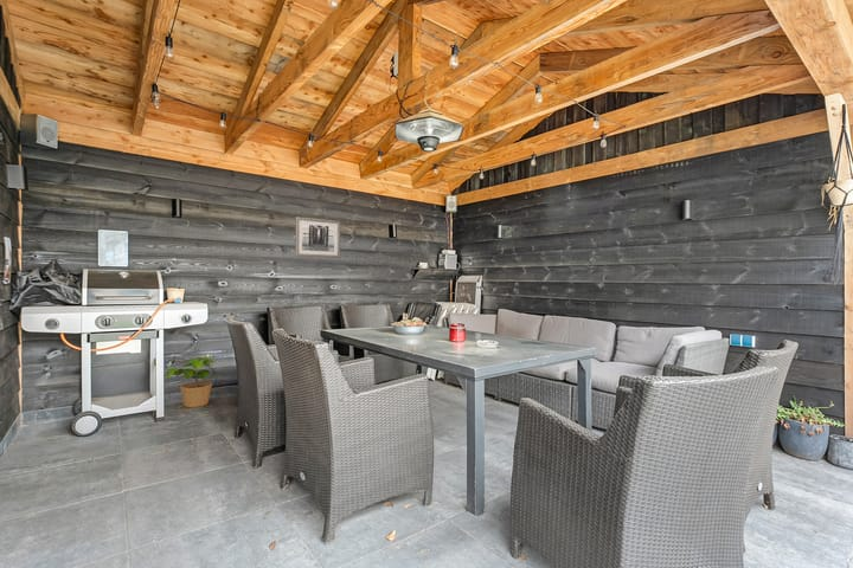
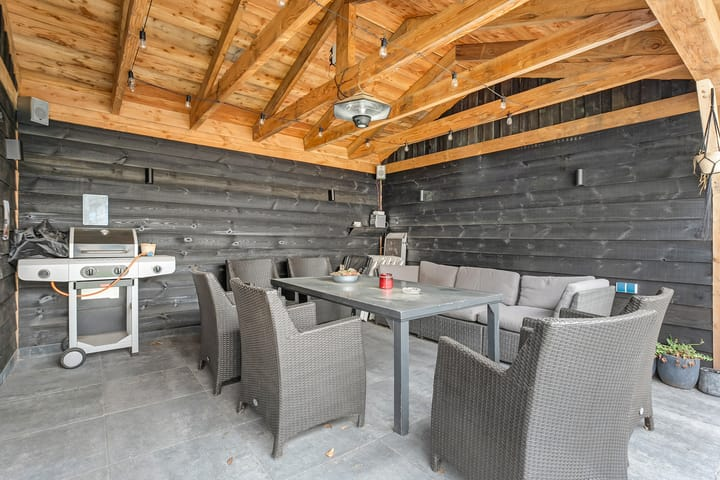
- potted plant [165,356,218,408]
- wall art [294,215,341,259]
